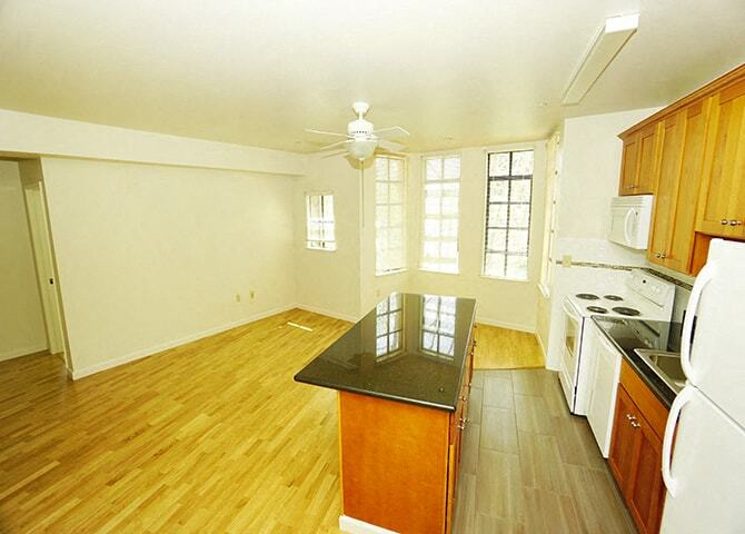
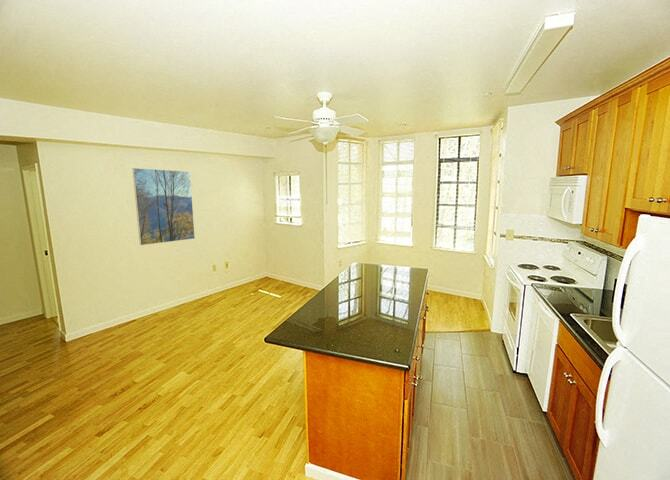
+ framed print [131,167,196,246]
